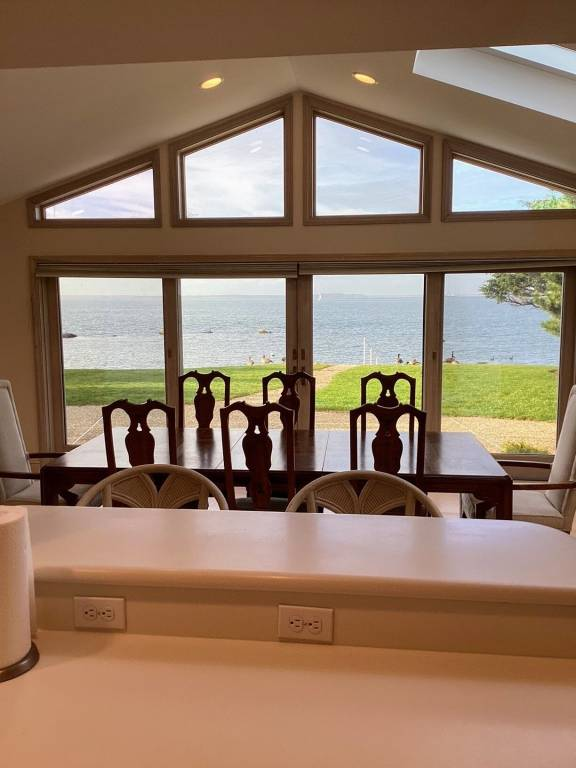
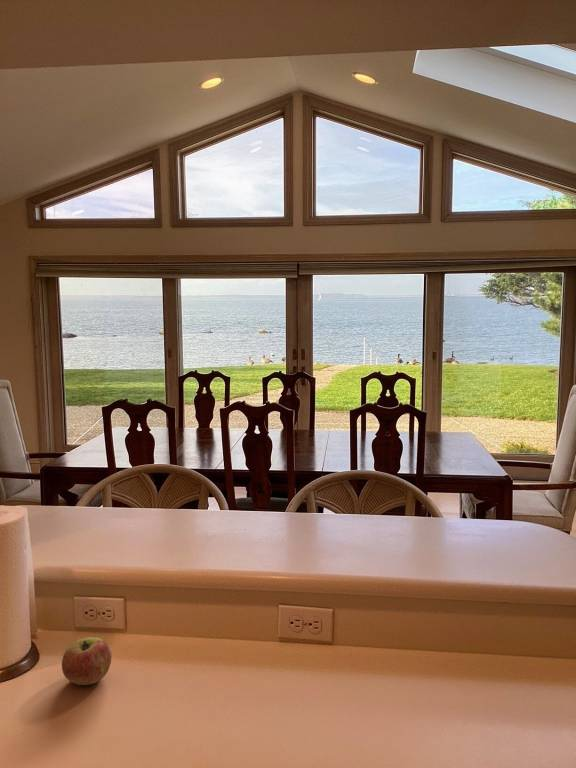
+ apple [61,636,112,686]
